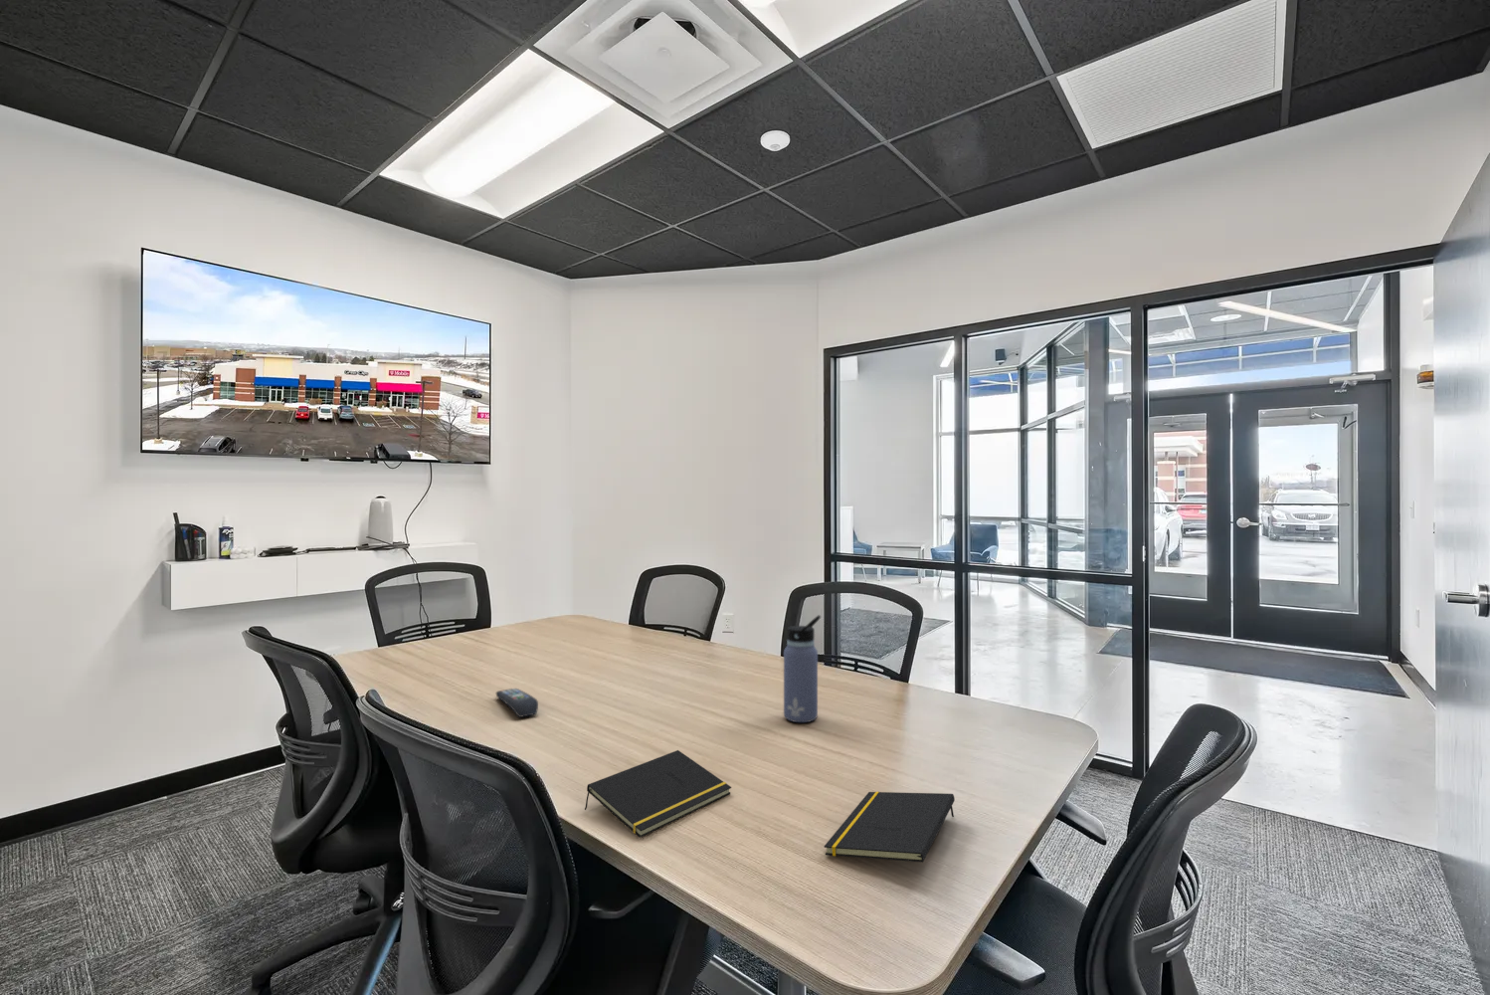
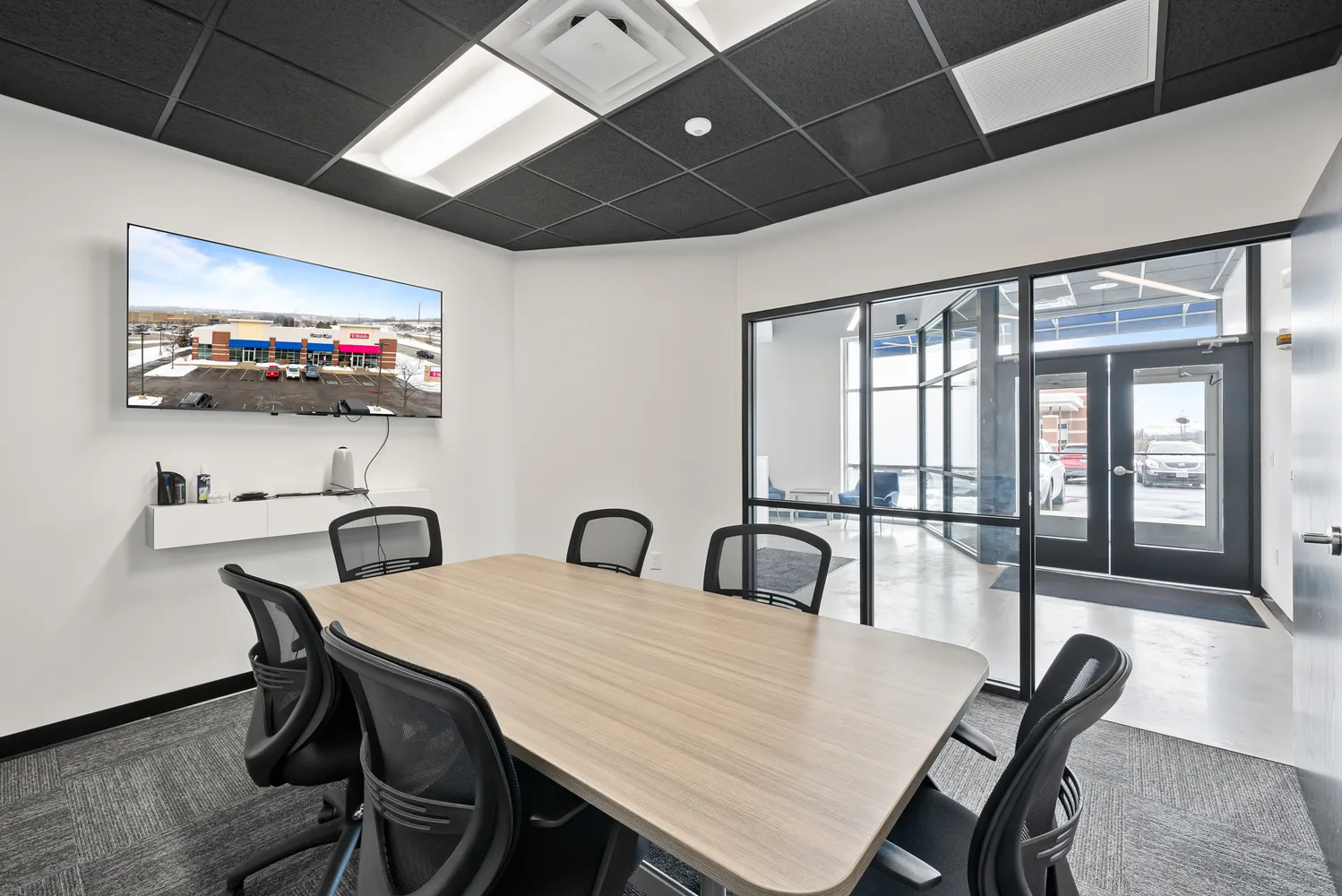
- notepad [824,791,956,863]
- notepad [584,750,732,838]
- water bottle [783,614,822,723]
- remote control [495,687,540,718]
